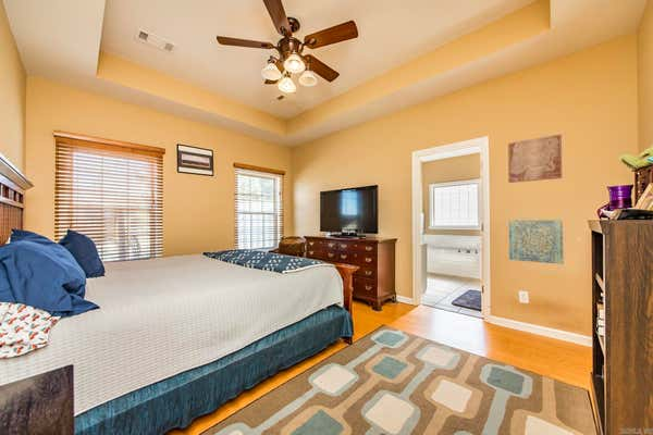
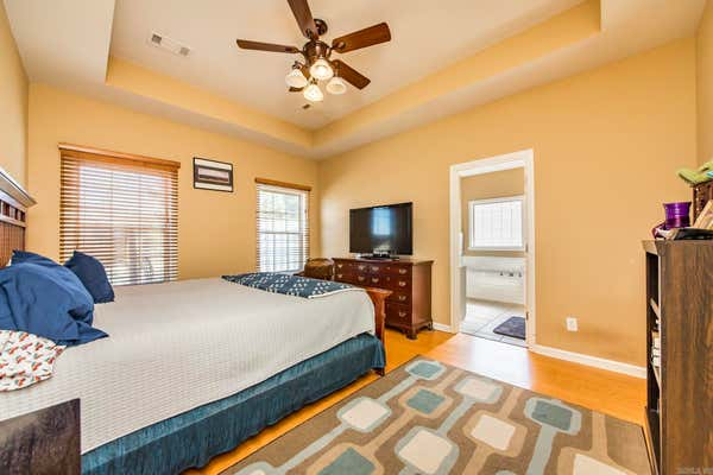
- wall art [508,219,564,265]
- wall art [507,134,563,184]
